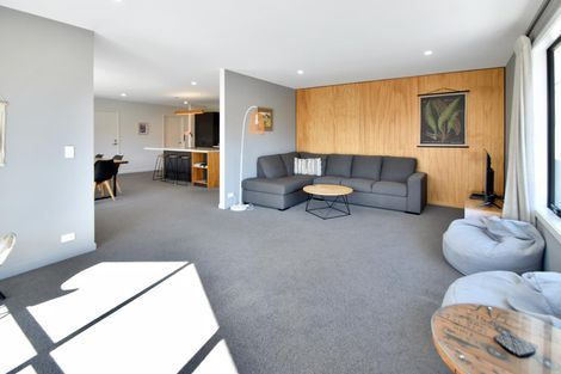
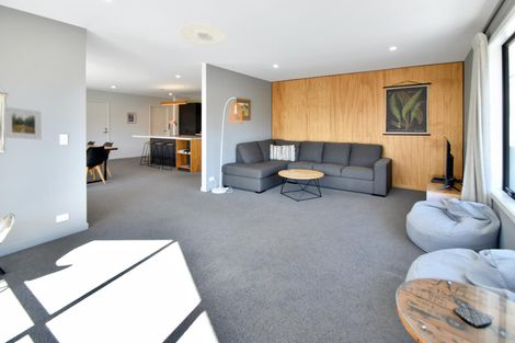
+ ceiling light [176,22,227,46]
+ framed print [3,106,43,140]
